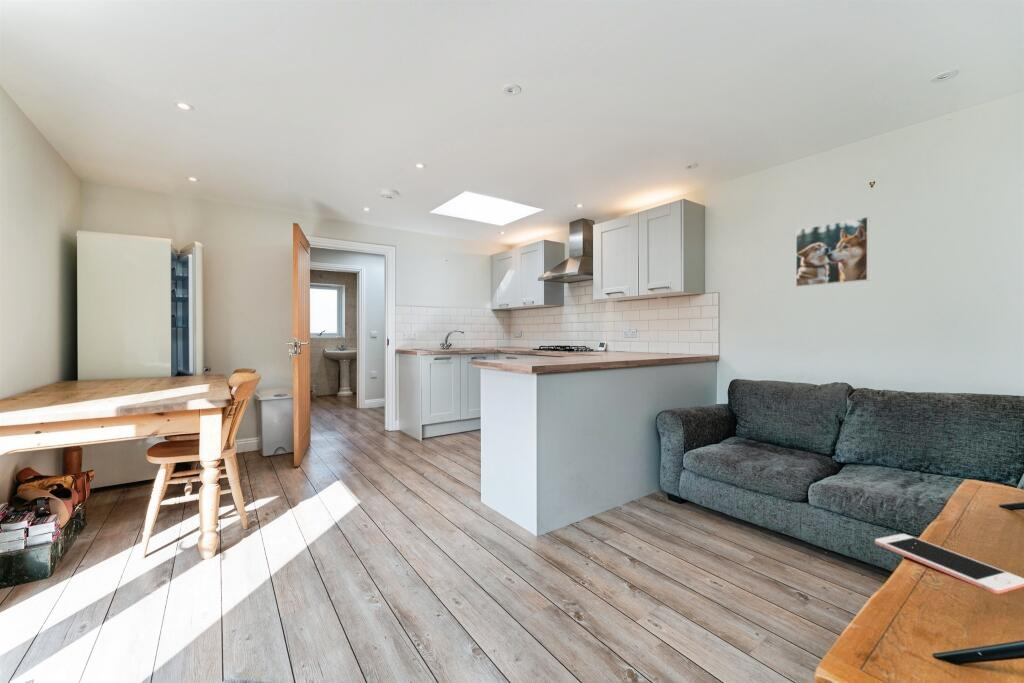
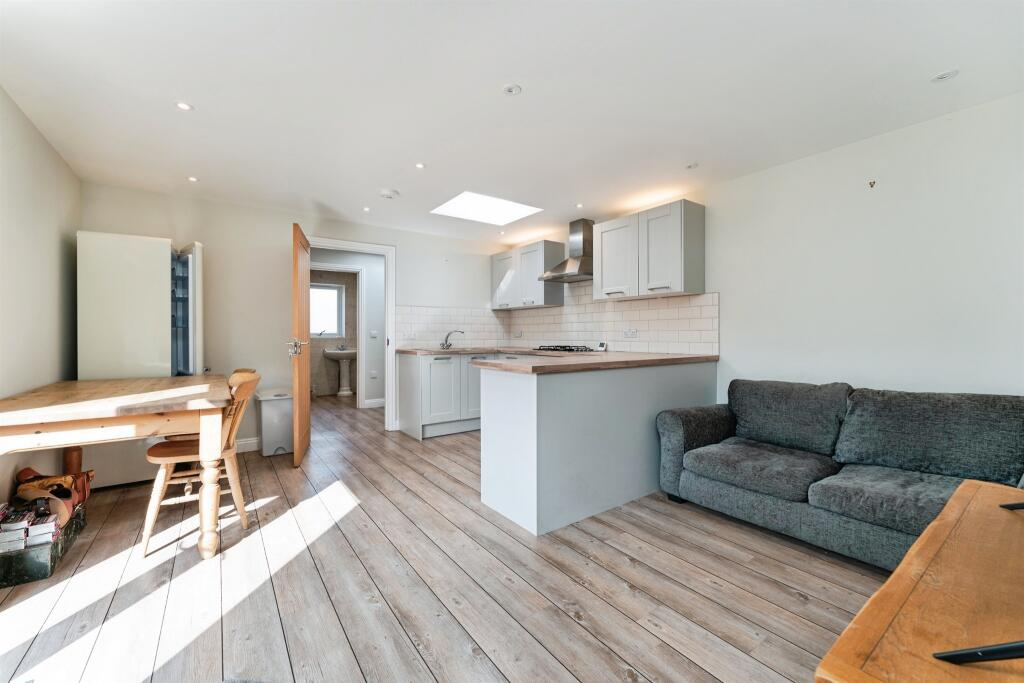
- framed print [795,216,870,288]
- cell phone [874,533,1024,595]
